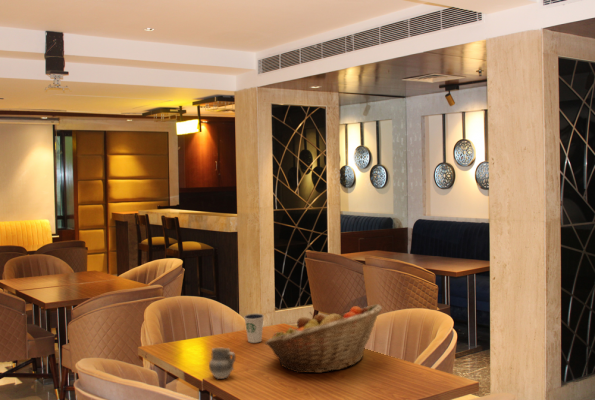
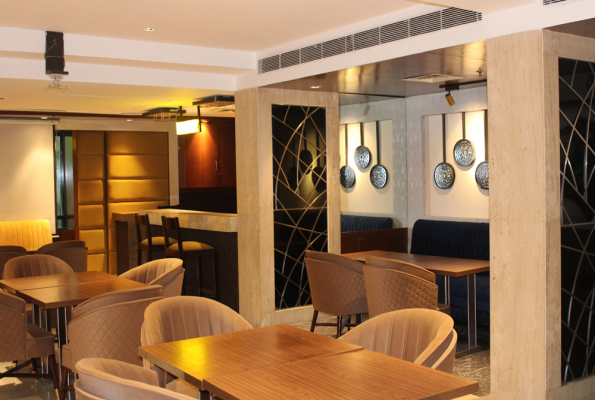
- fruit basket [265,303,383,374]
- dixie cup [243,312,265,344]
- cup [208,347,236,380]
